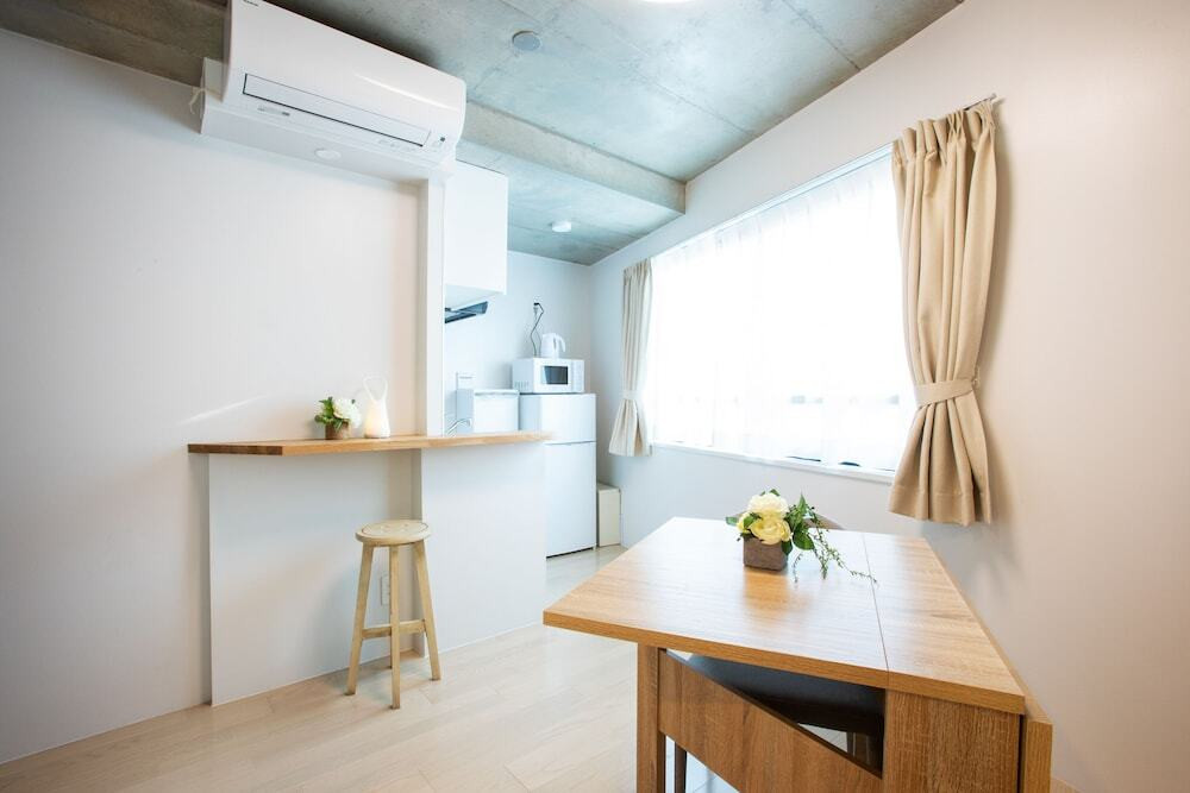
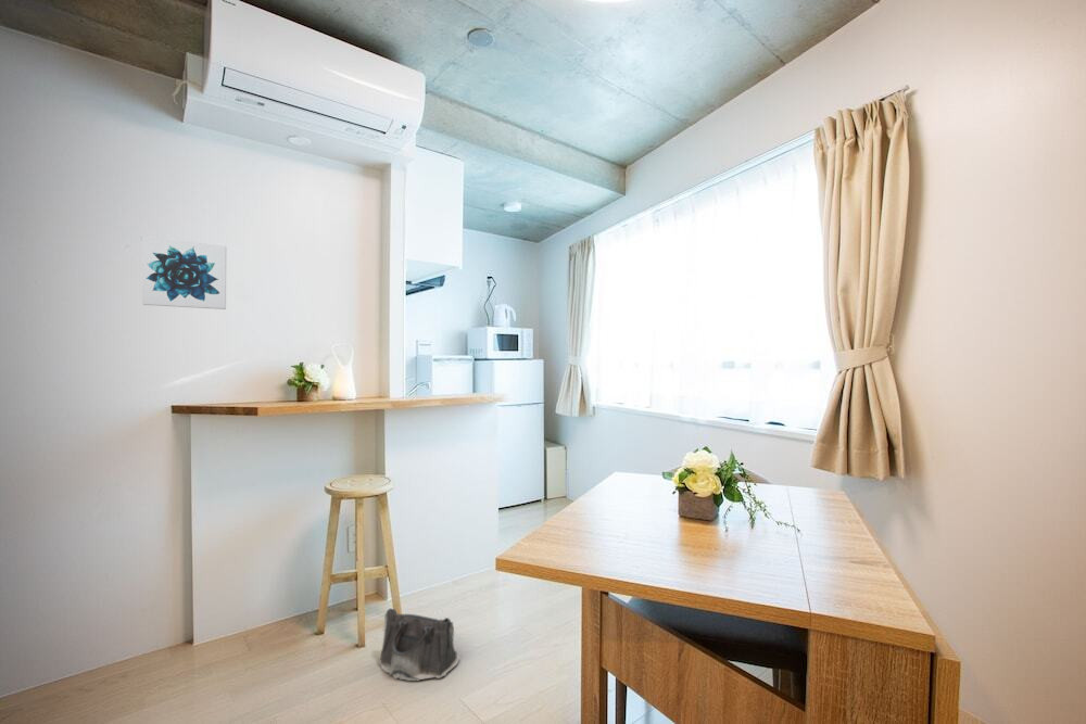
+ wall art [141,236,227,310]
+ saddlebag [378,607,460,682]
